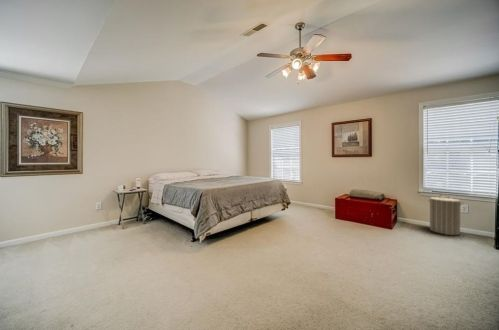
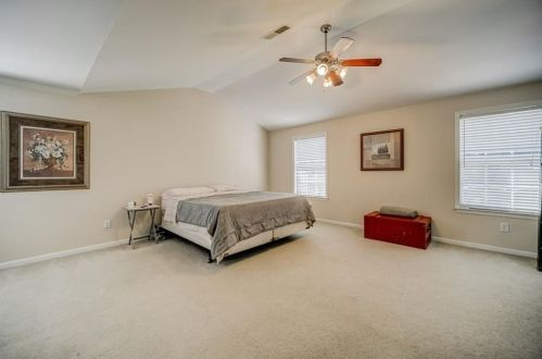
- laundry hamper [426,193,466,236]
